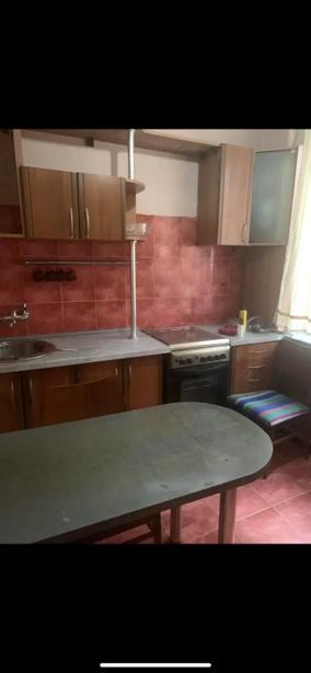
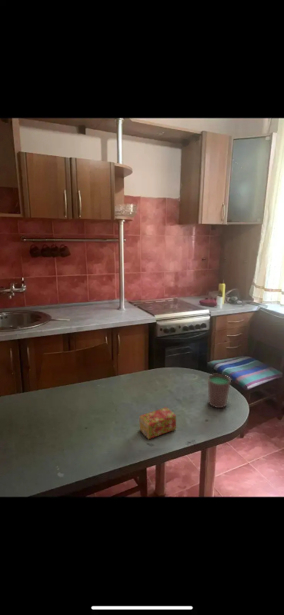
+ cup [207,373,232,409]
+ tea box [139,406,177,441]
